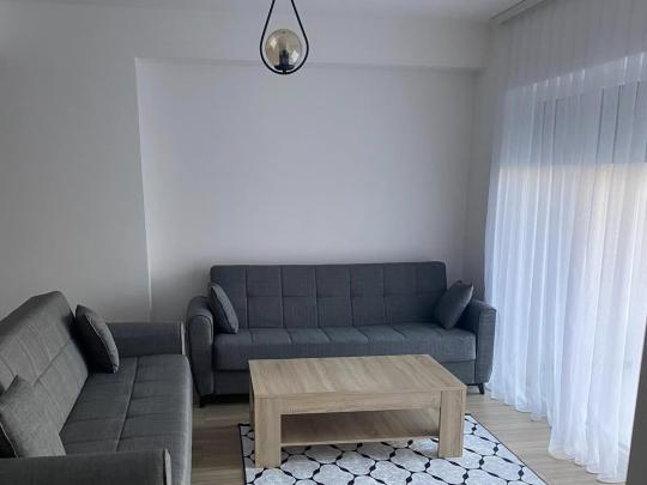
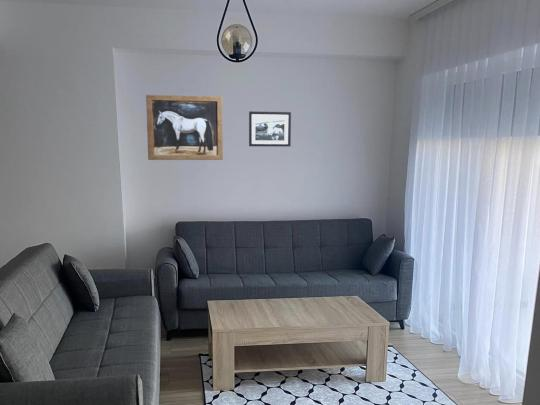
+ wall art [145,94,224,161]
+ picture frame [248,110,292,147]
